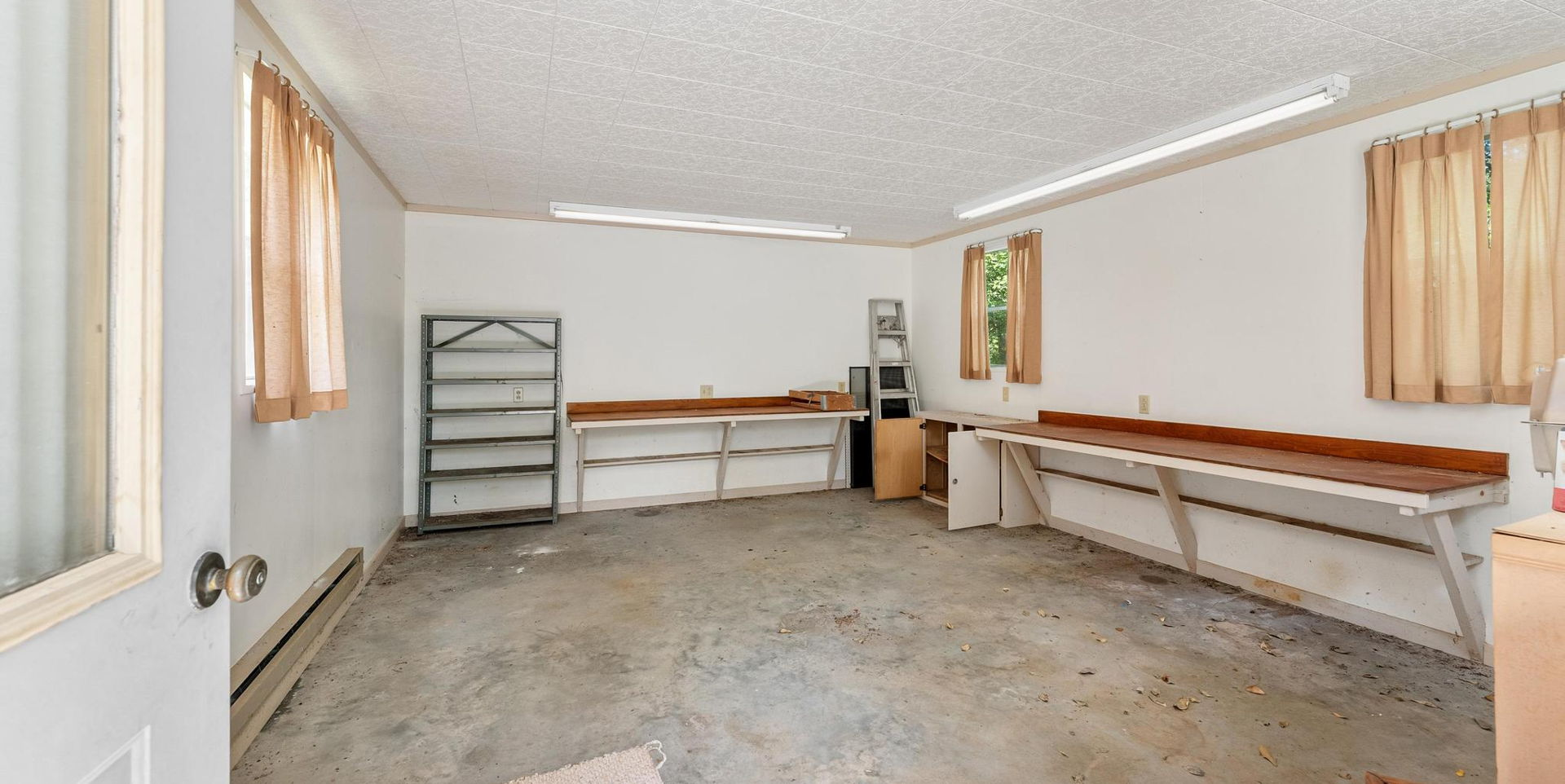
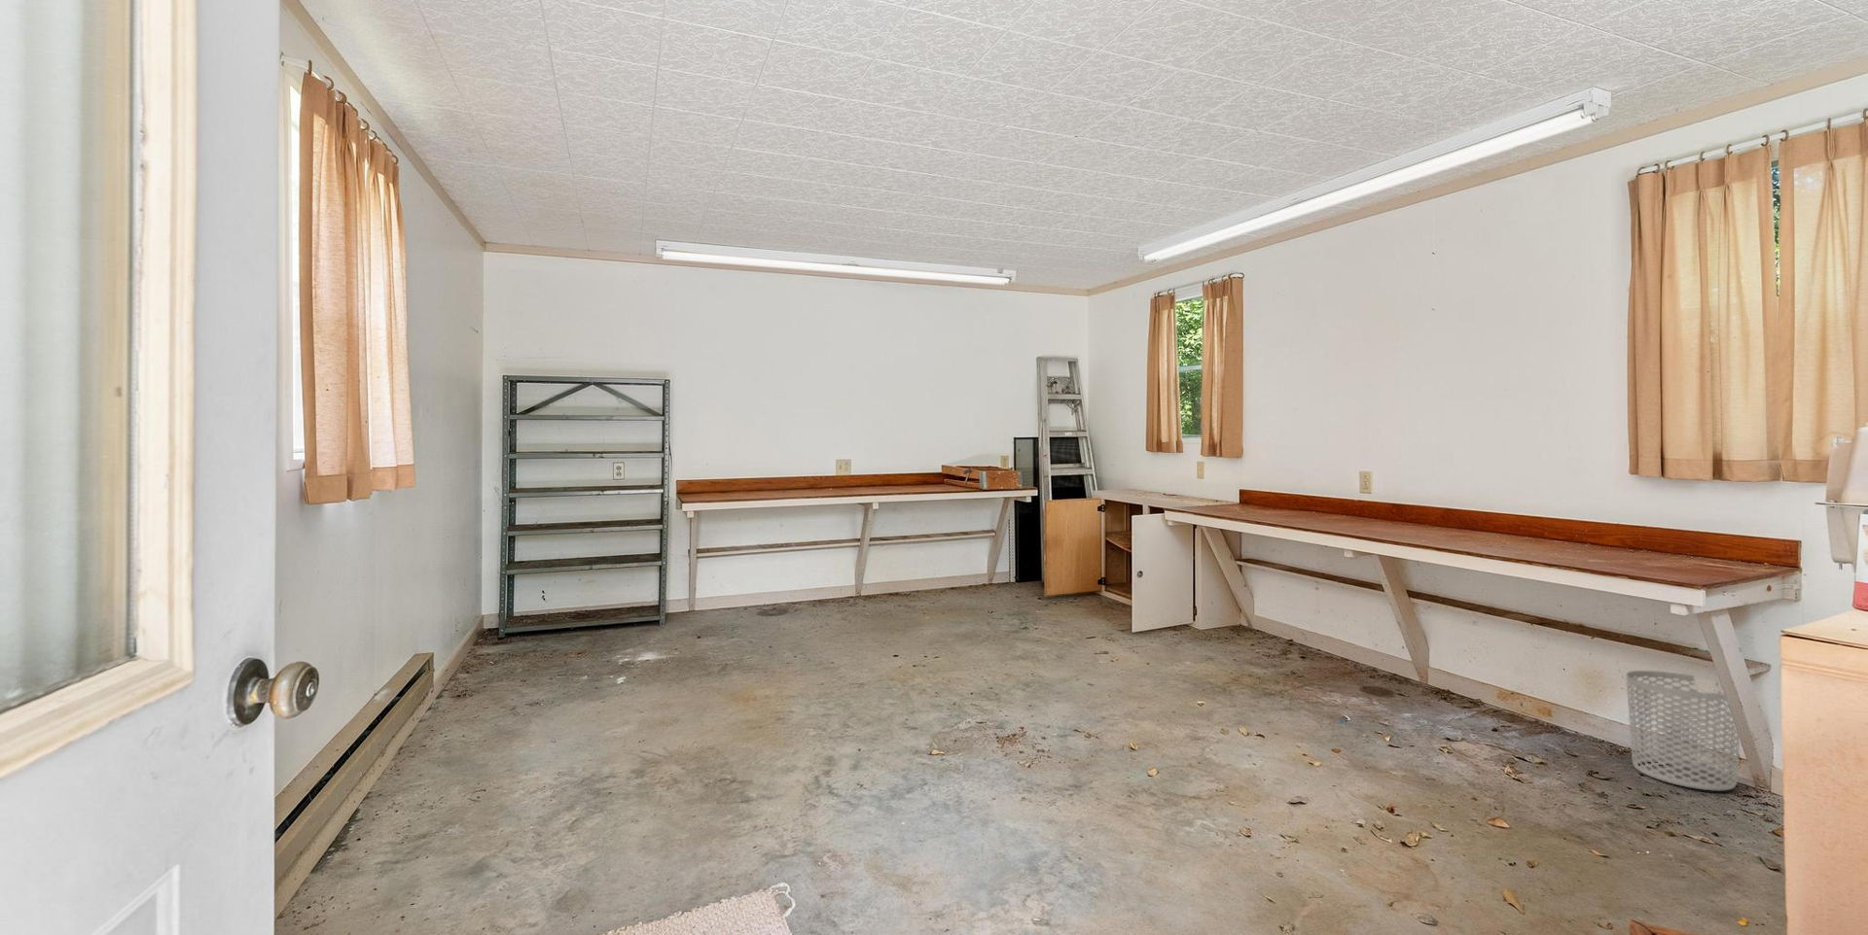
+ waste bin [1625,670,1740,791]
